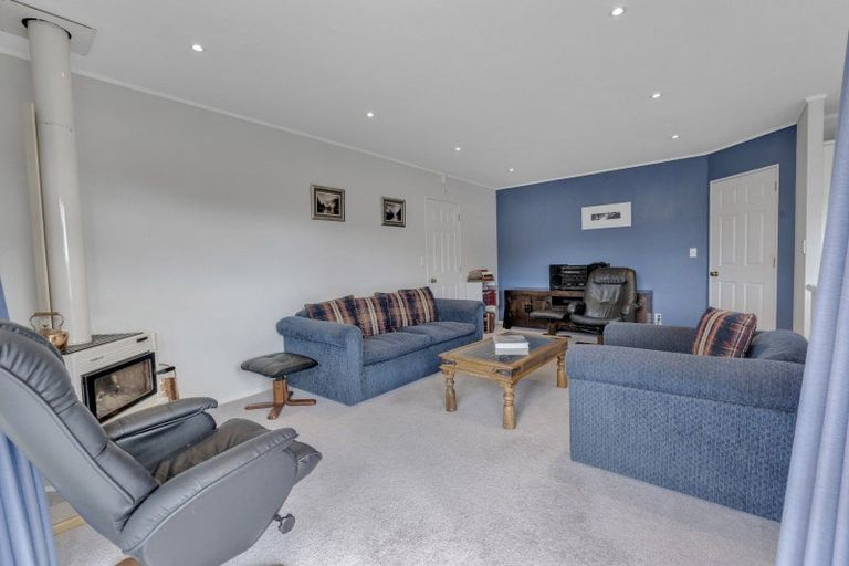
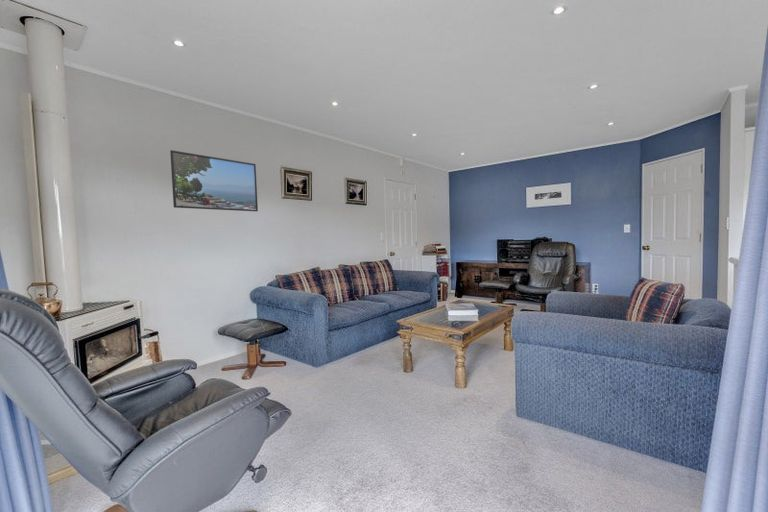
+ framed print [169,149,259,212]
